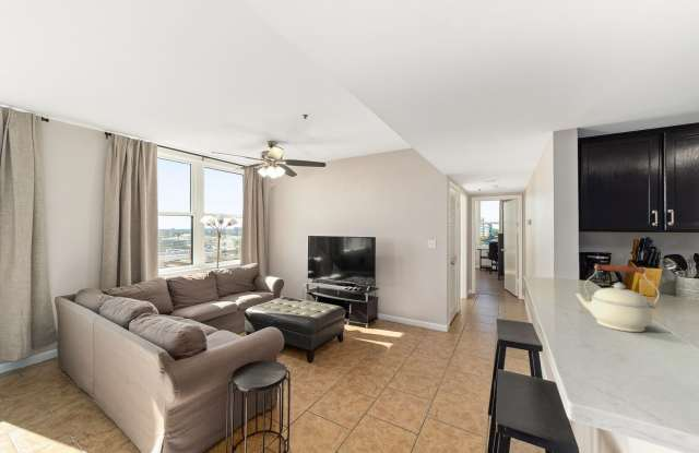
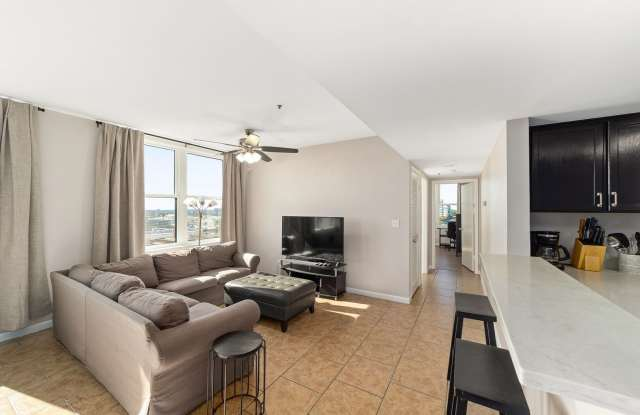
- kettle [574,263,660,333]
